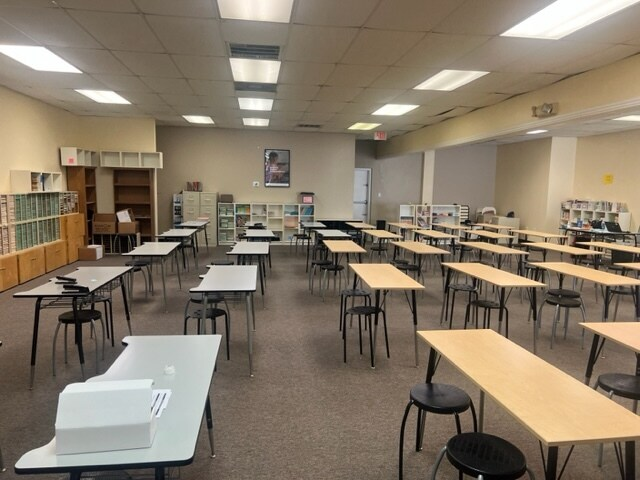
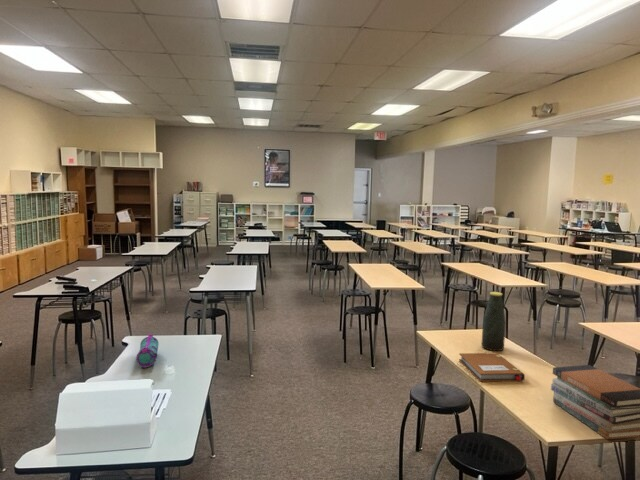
+ pencil case [136,333,159,369]
+ book stack [550,364,640,440]
+ notebook [458,352,526,382]
+ bottle [480,291,507,352]
